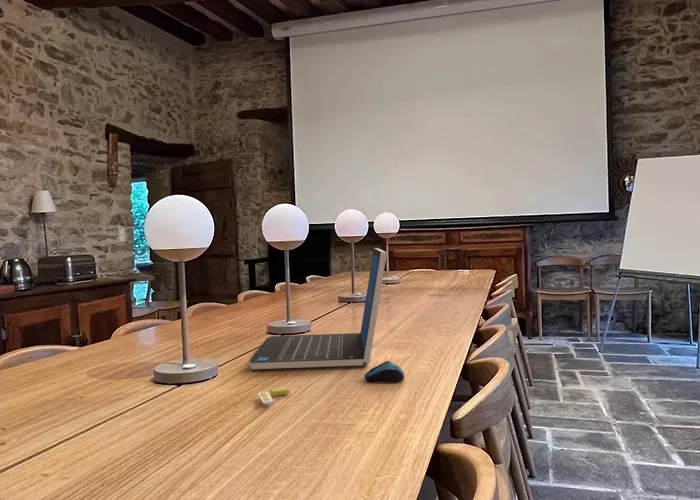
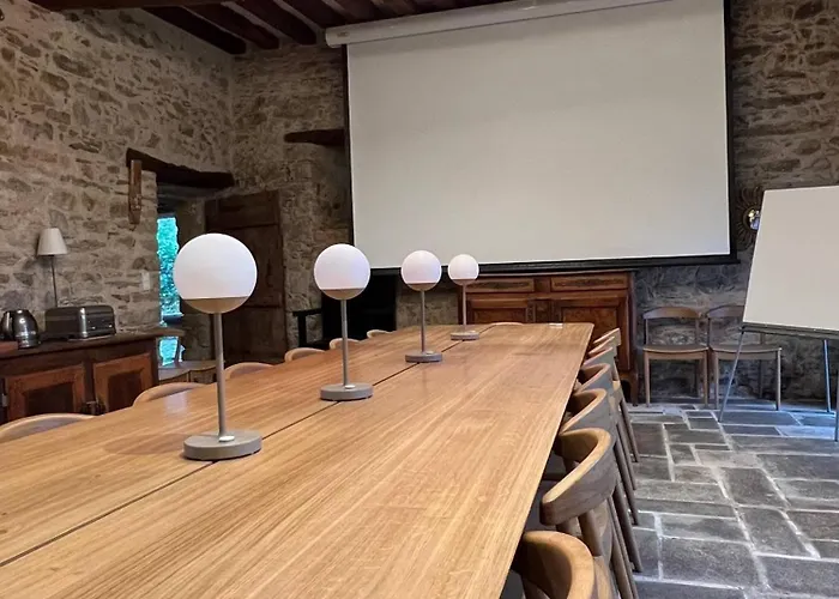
- computer mouse [363,360,405,383]
- laptop [249,247,388,370]
- sticky notes [257,387,291,405]
